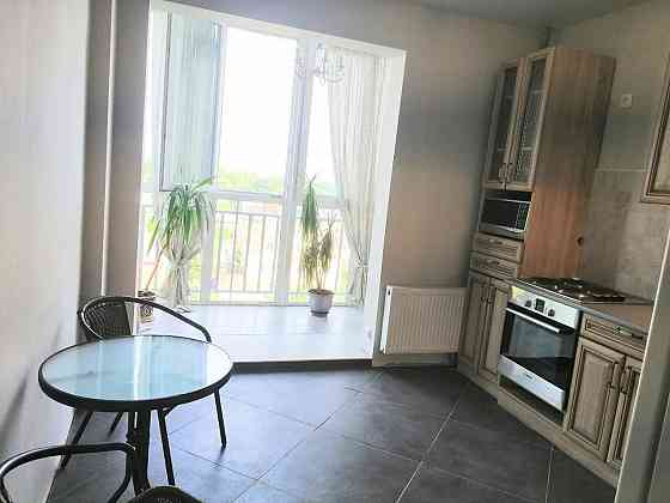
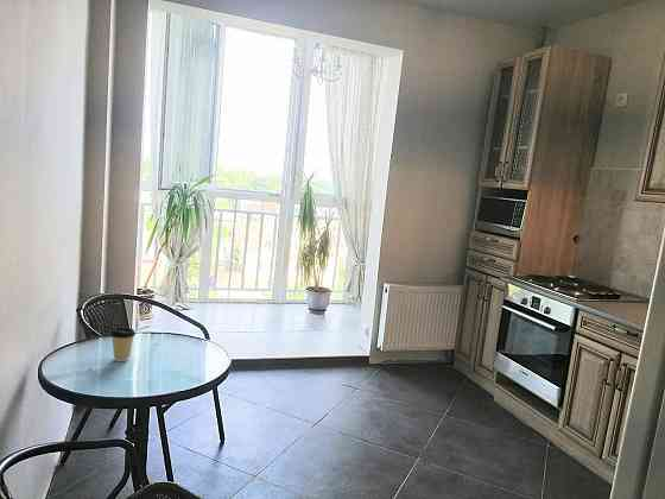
+ coffee cup [109,326,137,362]
